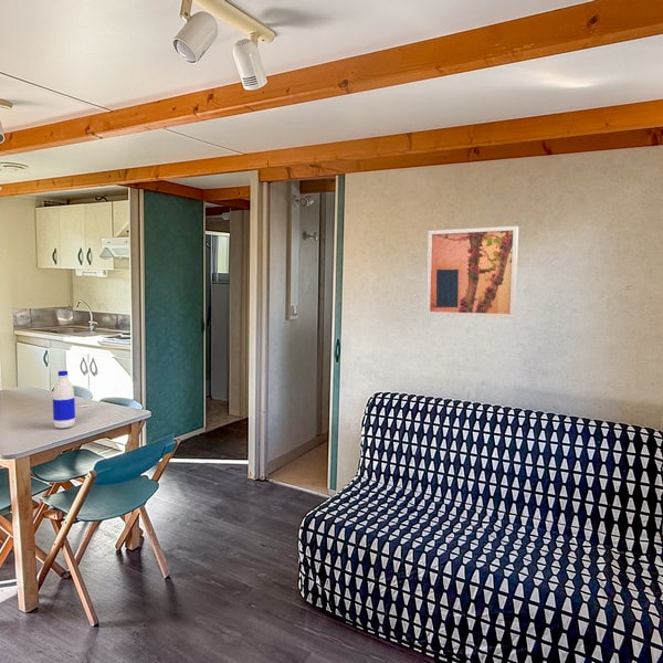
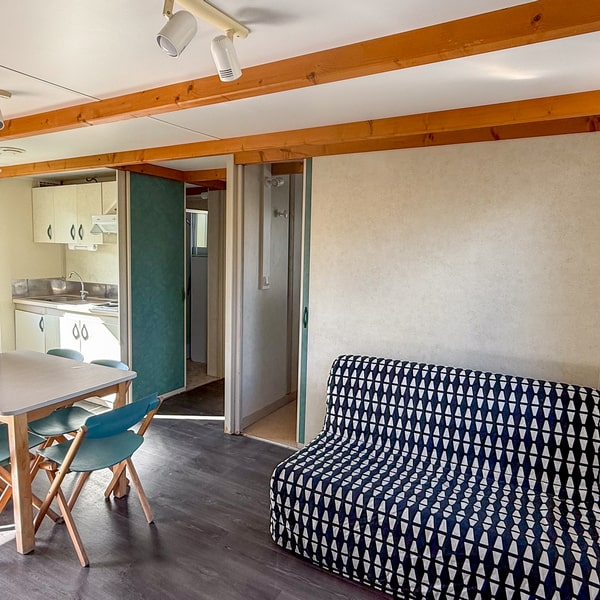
- water bottle [52,370,76,429]
- wall art [425,225,519,319]
